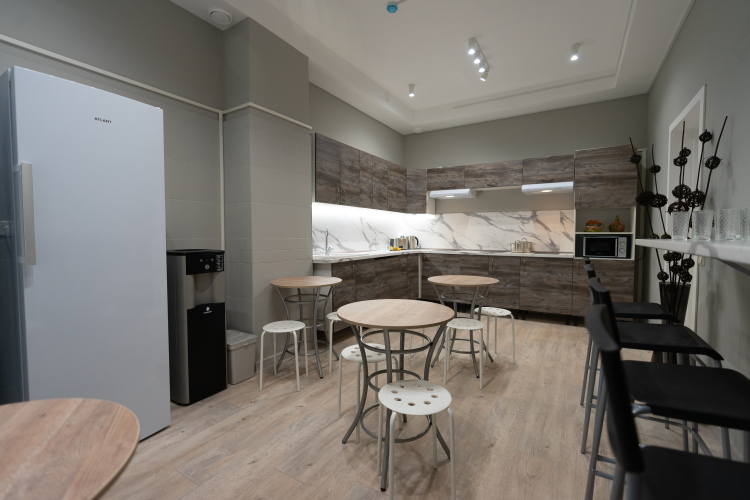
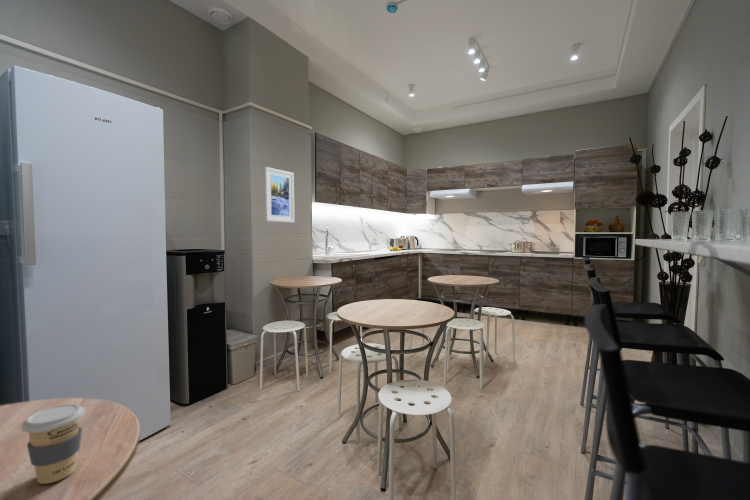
+ coffee cup [20,403,86,485]
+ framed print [263,166,295,224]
